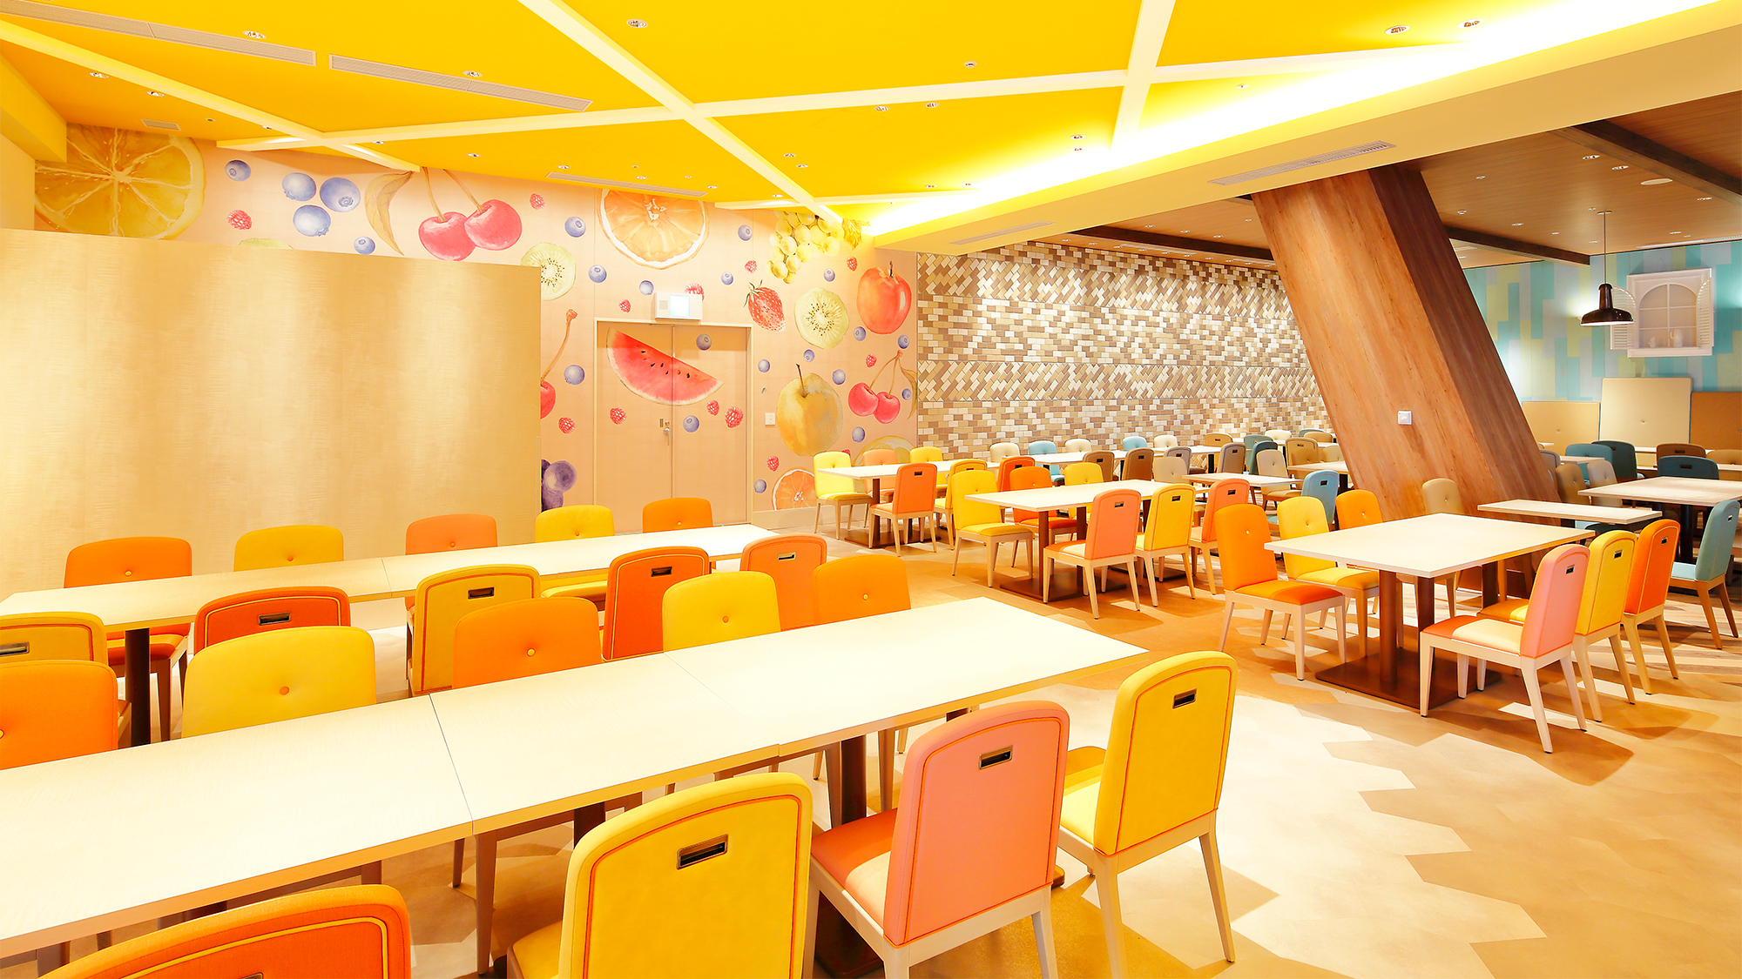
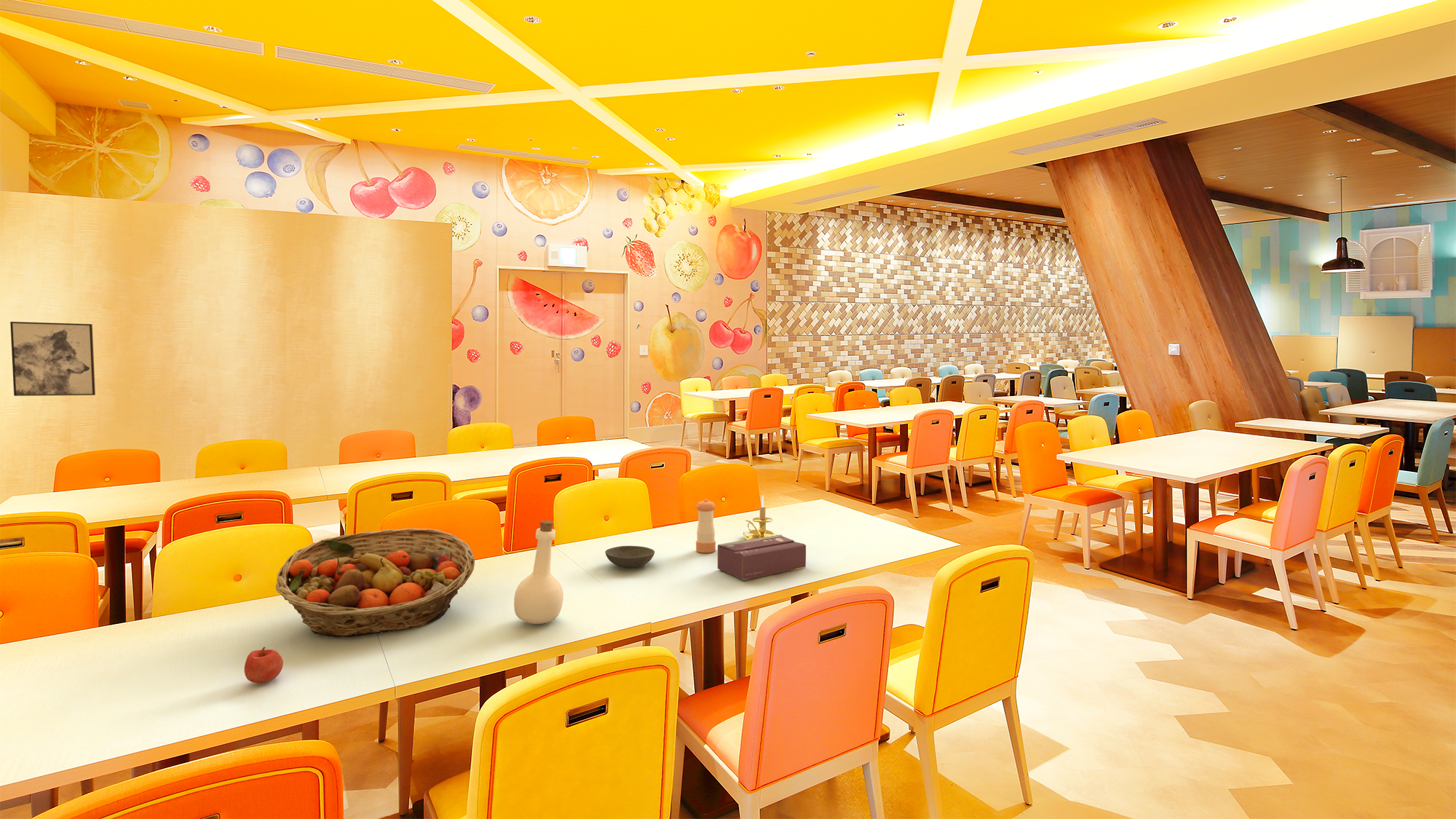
+ apple [244,646,284,684]
+ tissue box [717,534,807,581]
+ wall art [9,321,96,397]
+ fruit basket [275,528,475,638]
+ bowl [604,545,655,569]
+ pepper shaker [695,499,716,553]
+ candle holder [743,495,783,540]
+ bottle [513,520,564,625]
